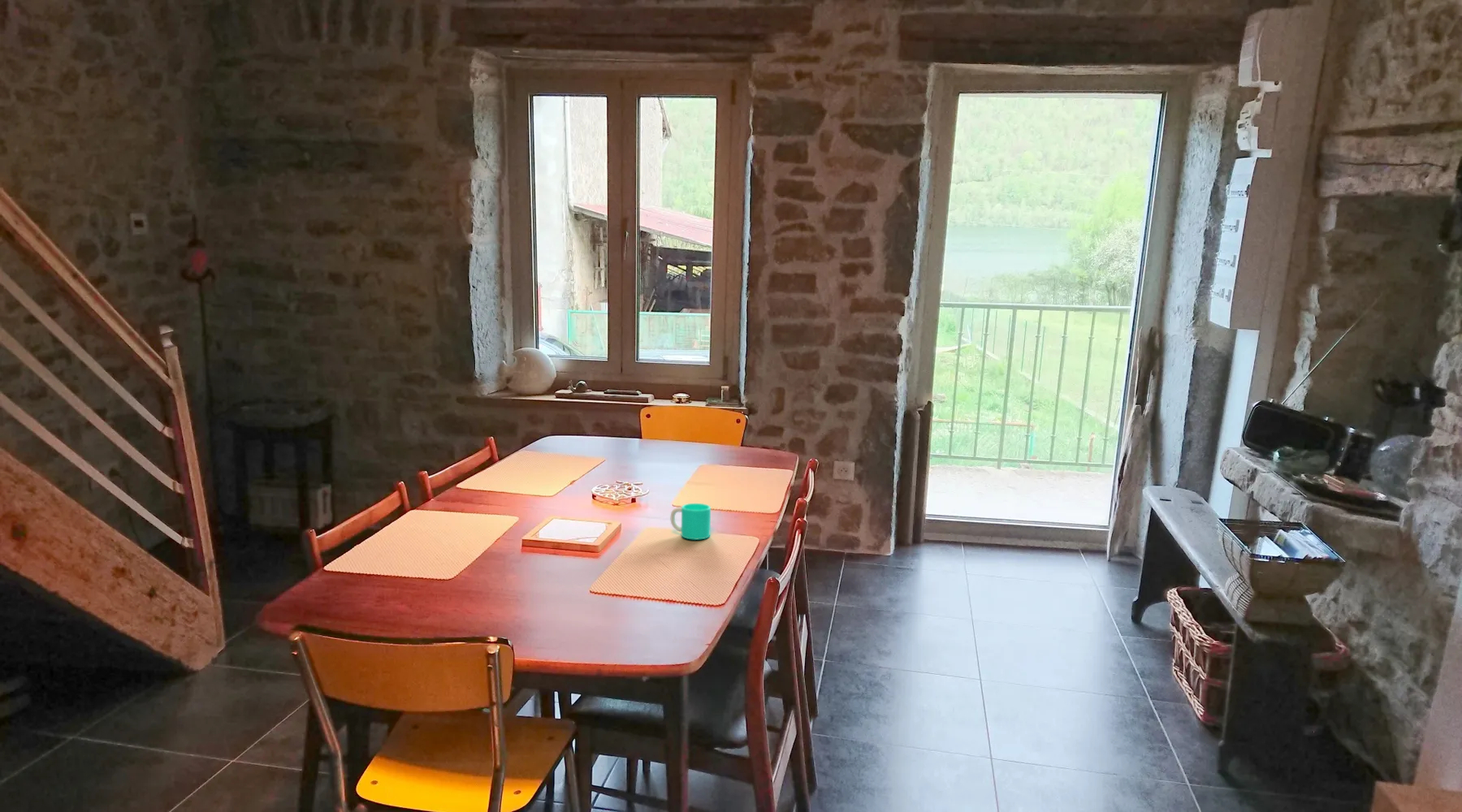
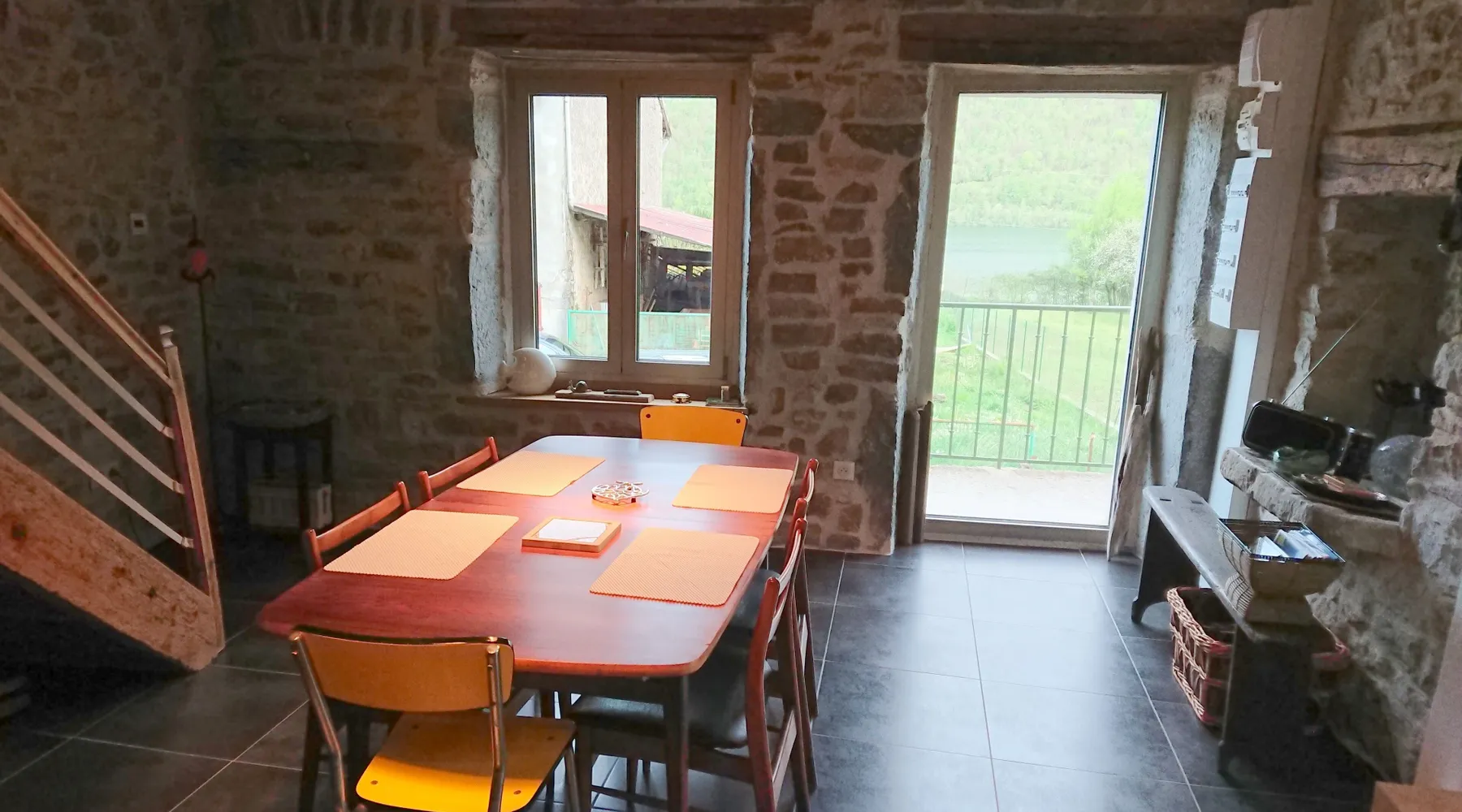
- cup [670,503,712,541]
